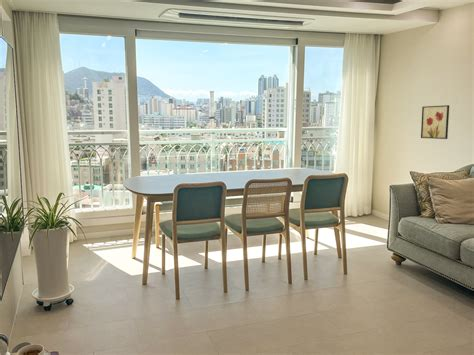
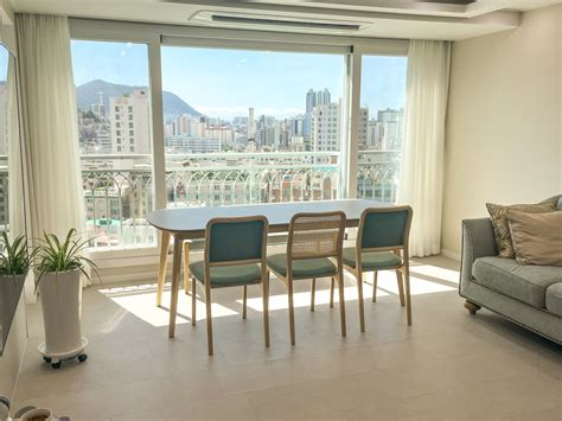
- wall art [420,104,450,140]
